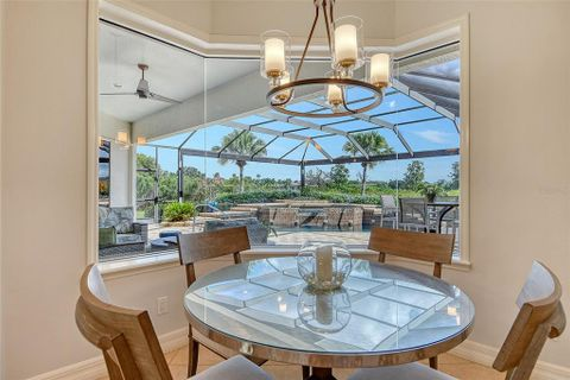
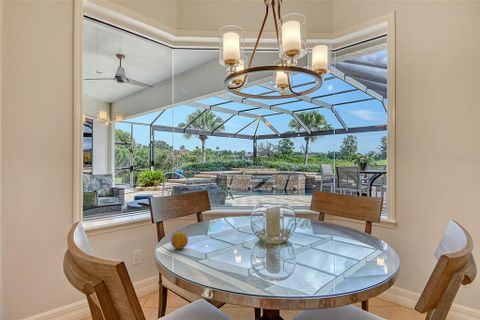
+ fruit [170,231,189,250]
